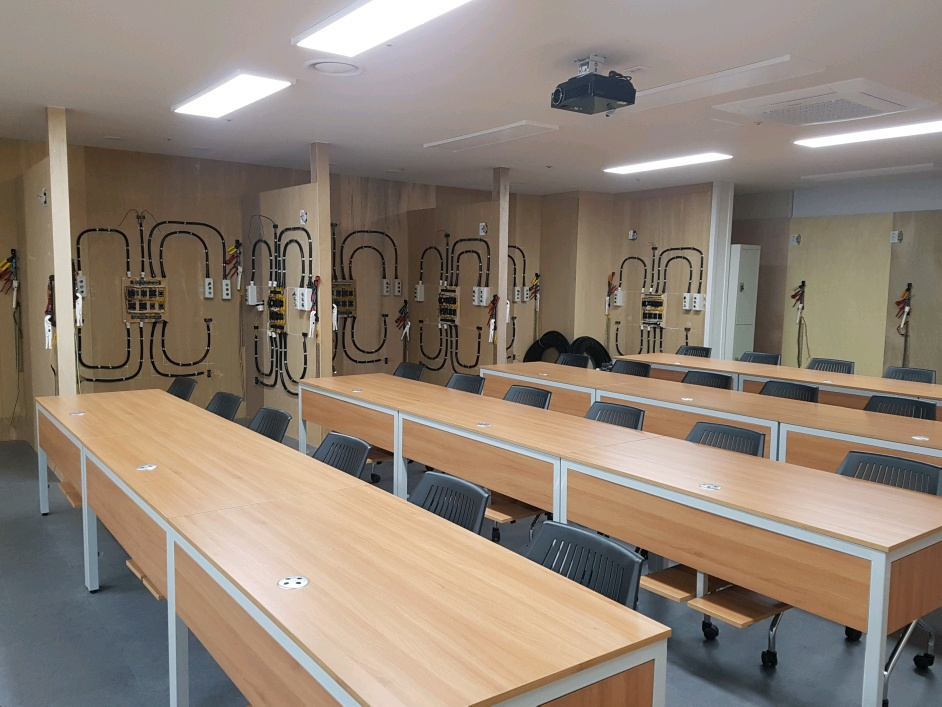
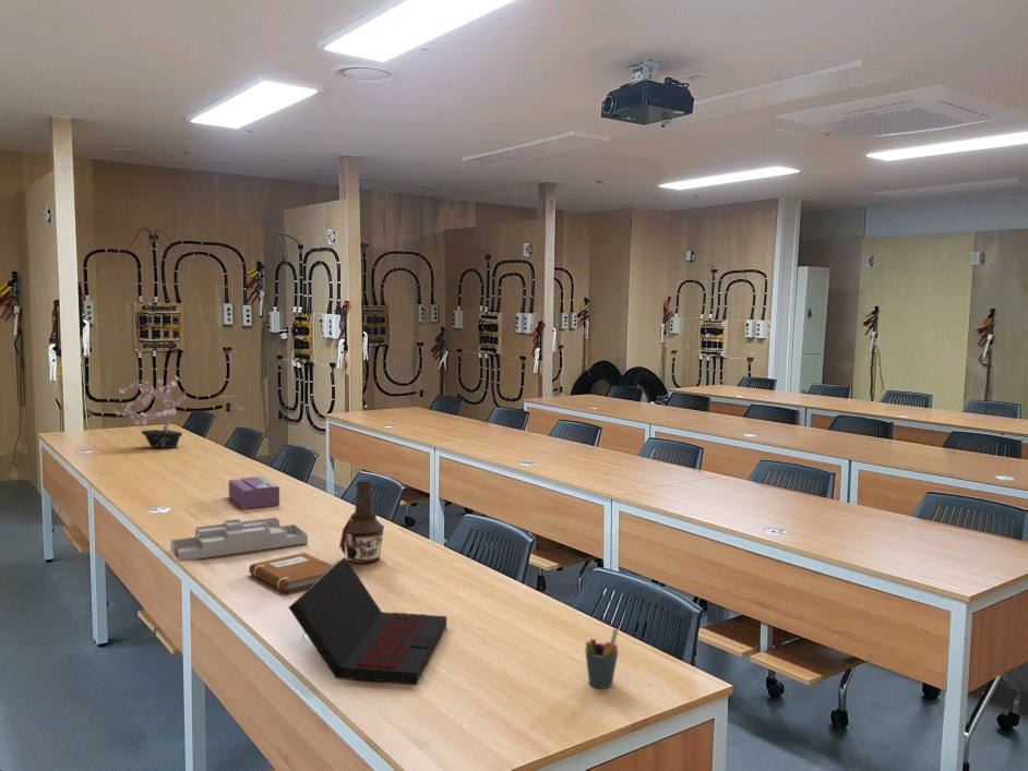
+ potted plant [113,375,188,449]
+ pen holder [584,627,620,689]
+ notebook [248,552,334,594]
+ tissue box [228,474,280,510]
+ desk organizer [169,517,309,563]
+ bottle [338,479,385,565]
+ laptop [288,556,447,685]
